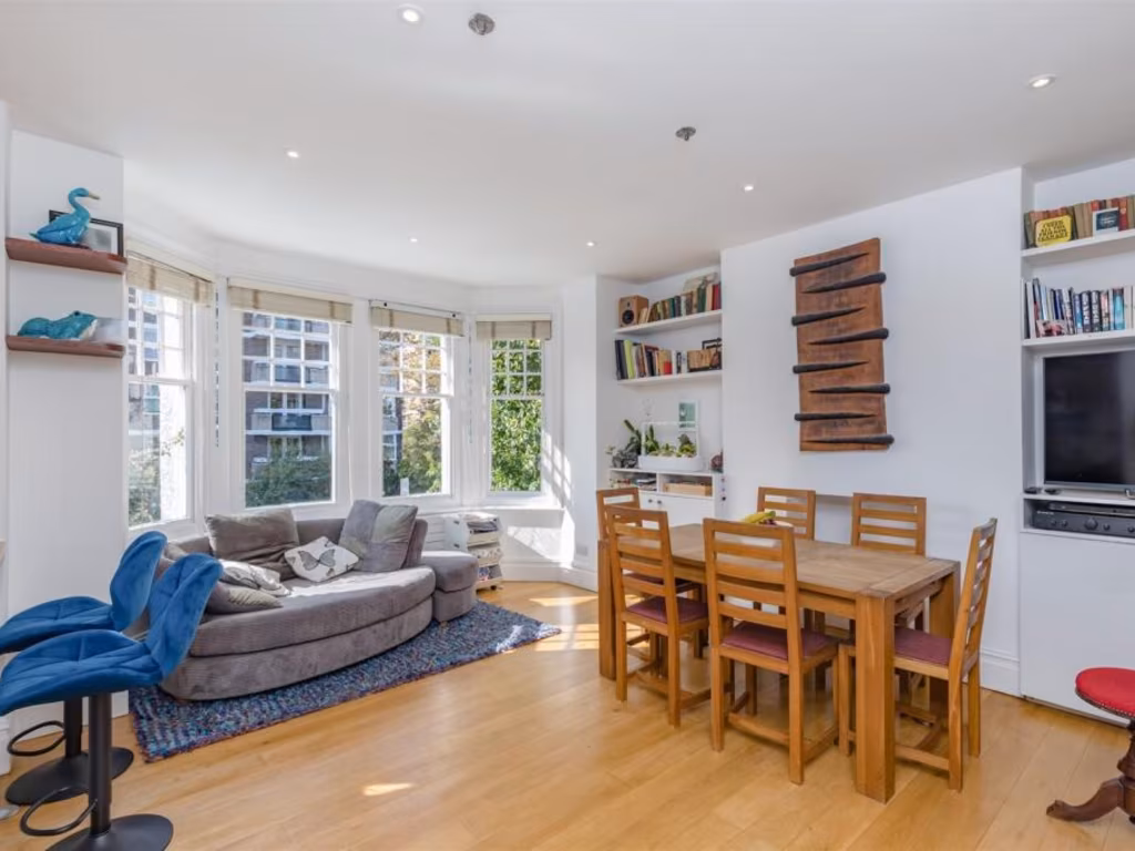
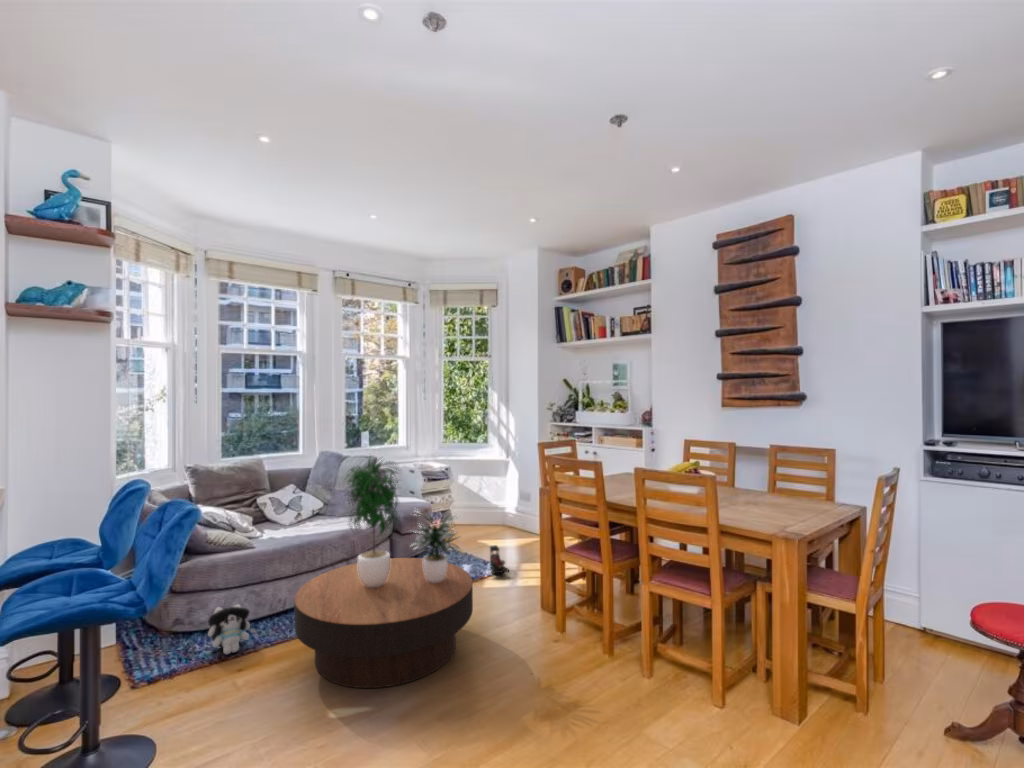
+ toy train [488,544,510,579]
+ potted plant [343,452,464,588]
+ coffee table [293,557,474,689]
+ plush toy [207,604,257,655]
